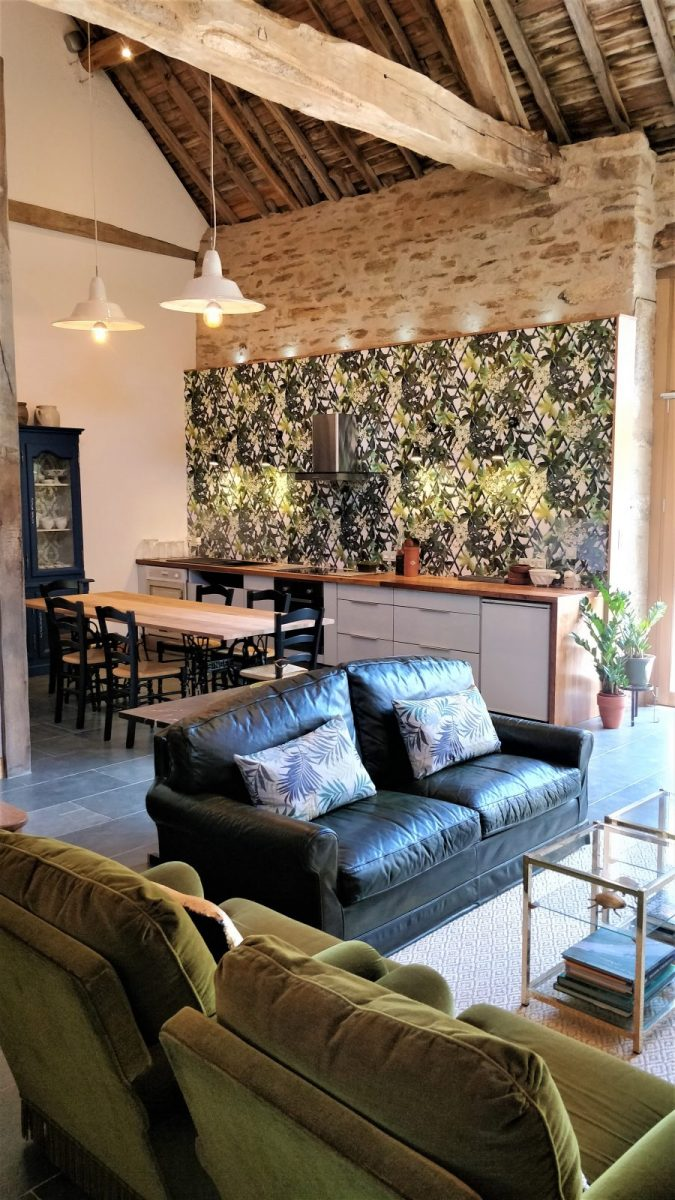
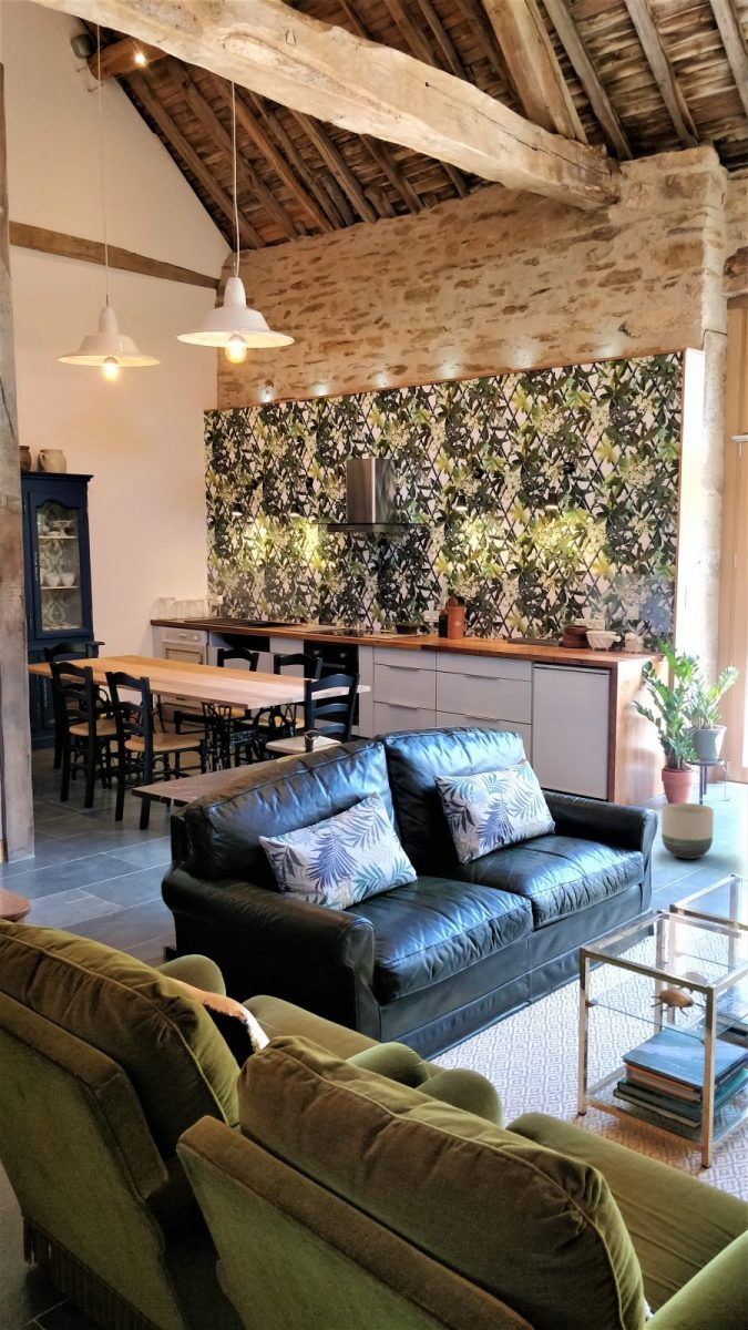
+ planter [660,802,715,860]
